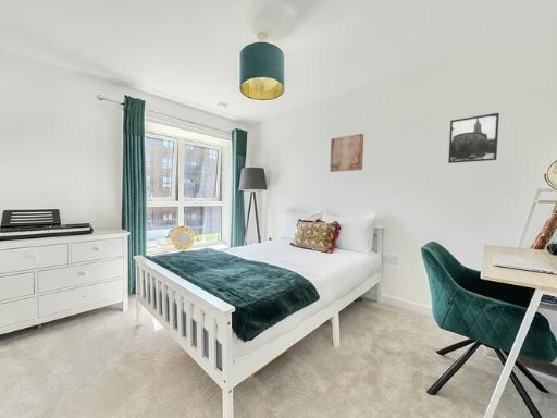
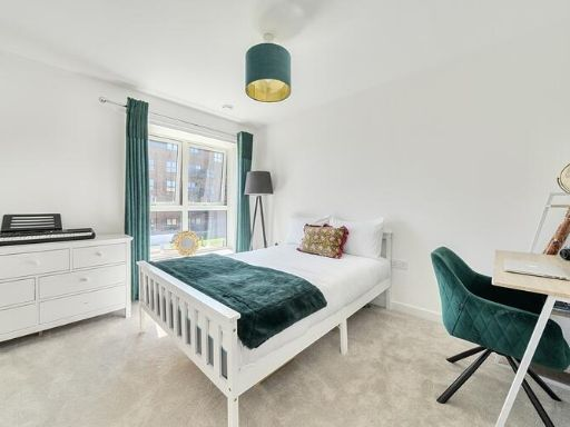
- wall art [329,133,364,173]
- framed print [447,112,500,164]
